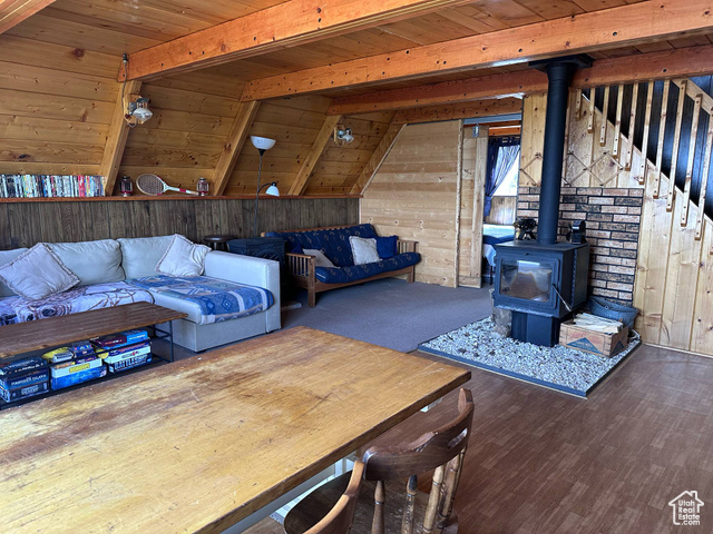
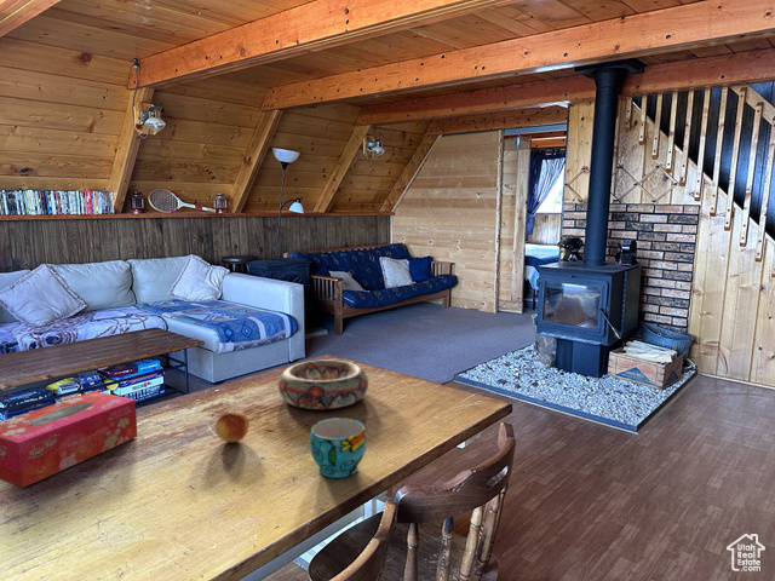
+ fruit [214,412,251,443]
+ decorative bowl [277,359,369,410]
+ tissue box [0,390,139,489]
+ cup [309,416,367,479]
